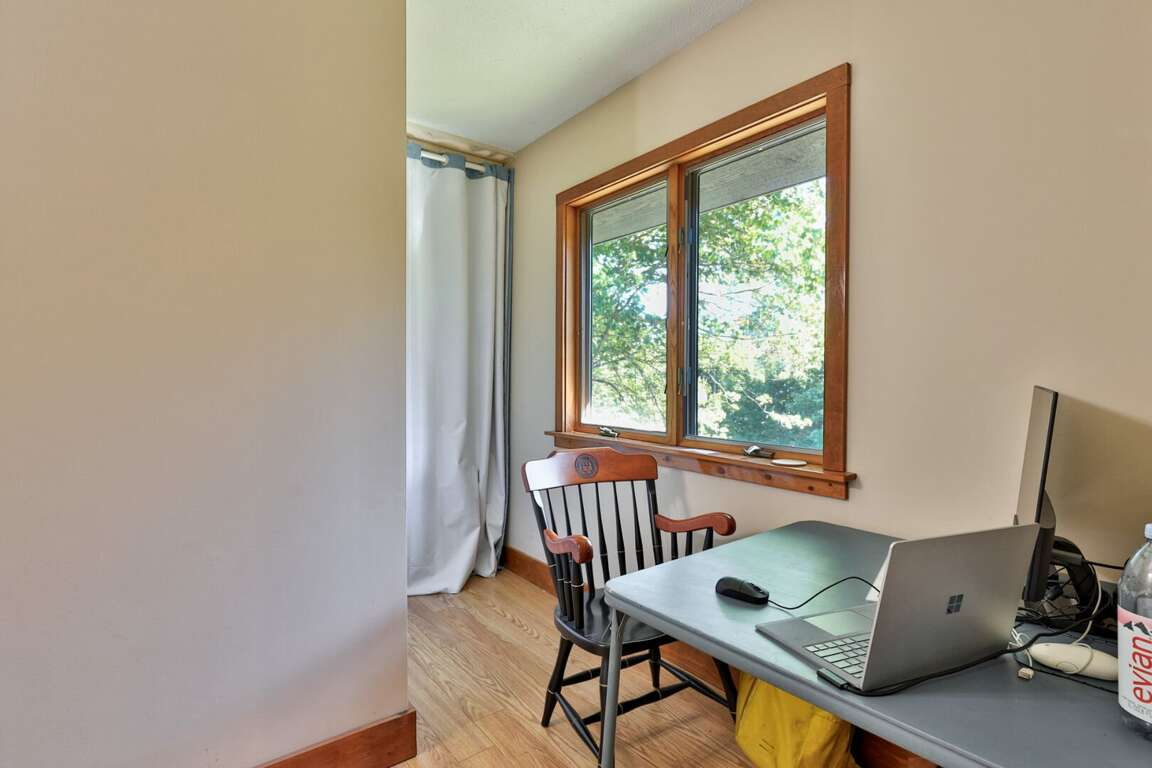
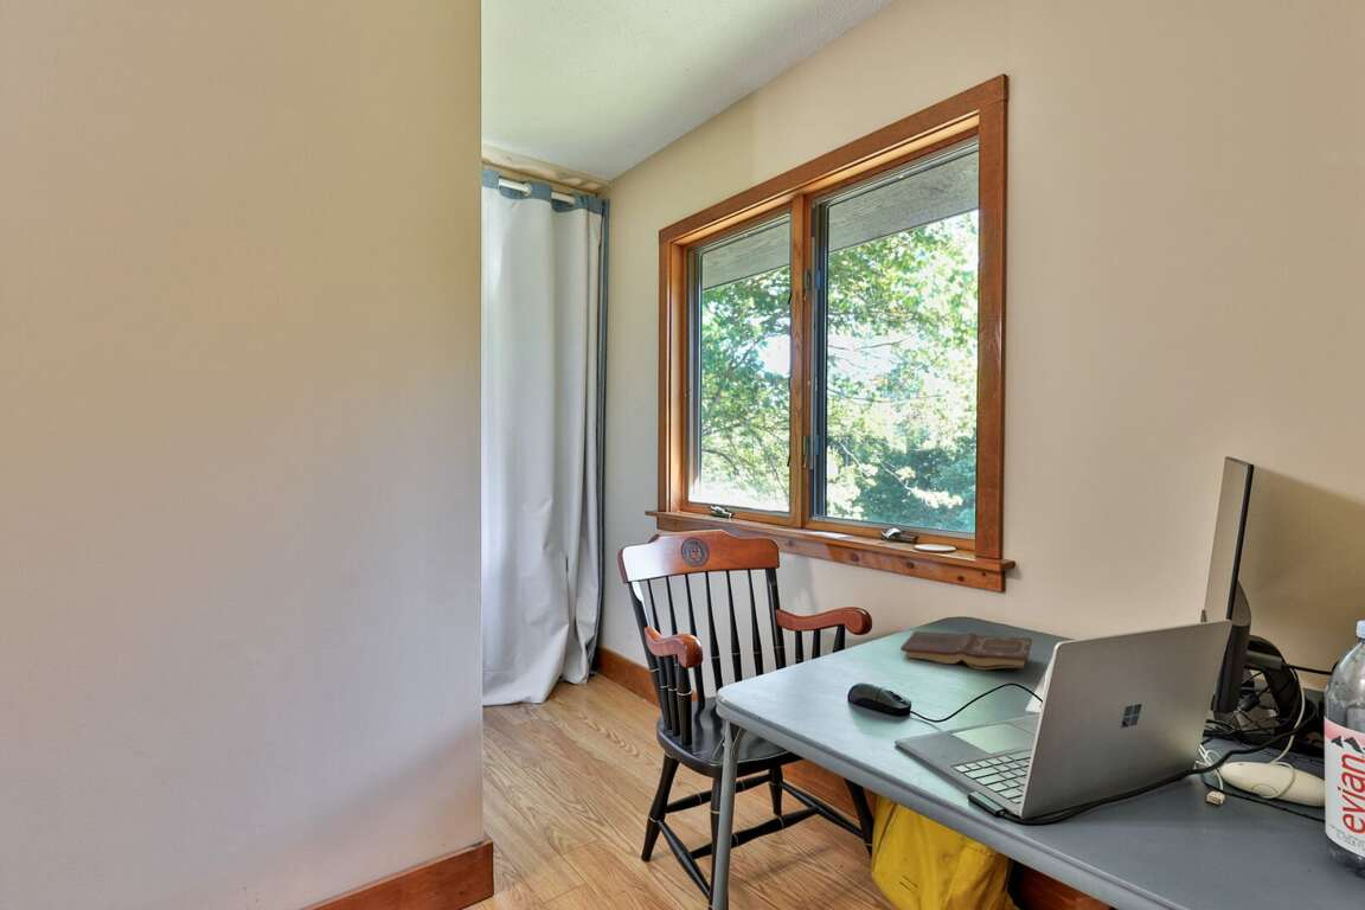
+ book [899,630,1033,671]
